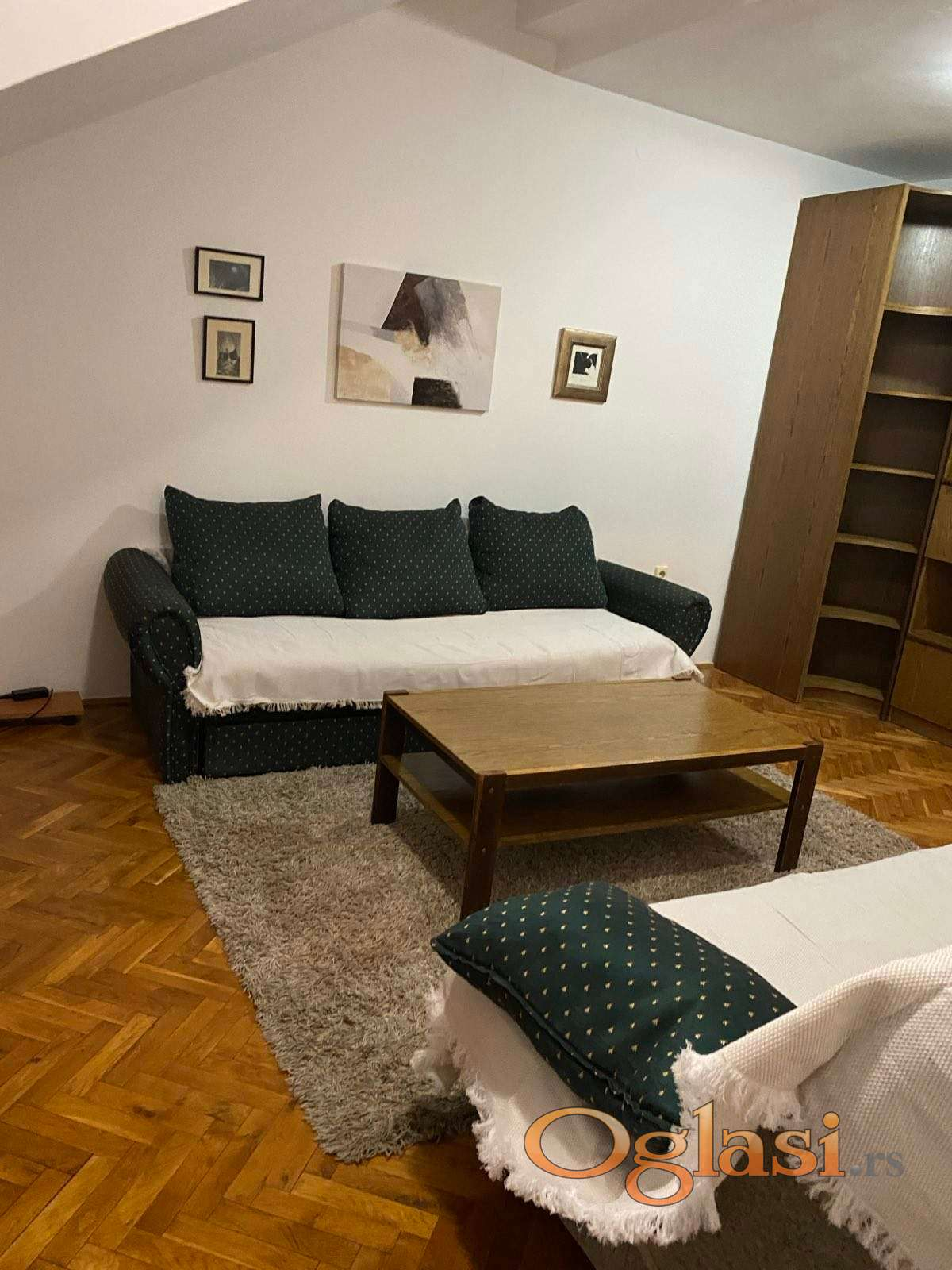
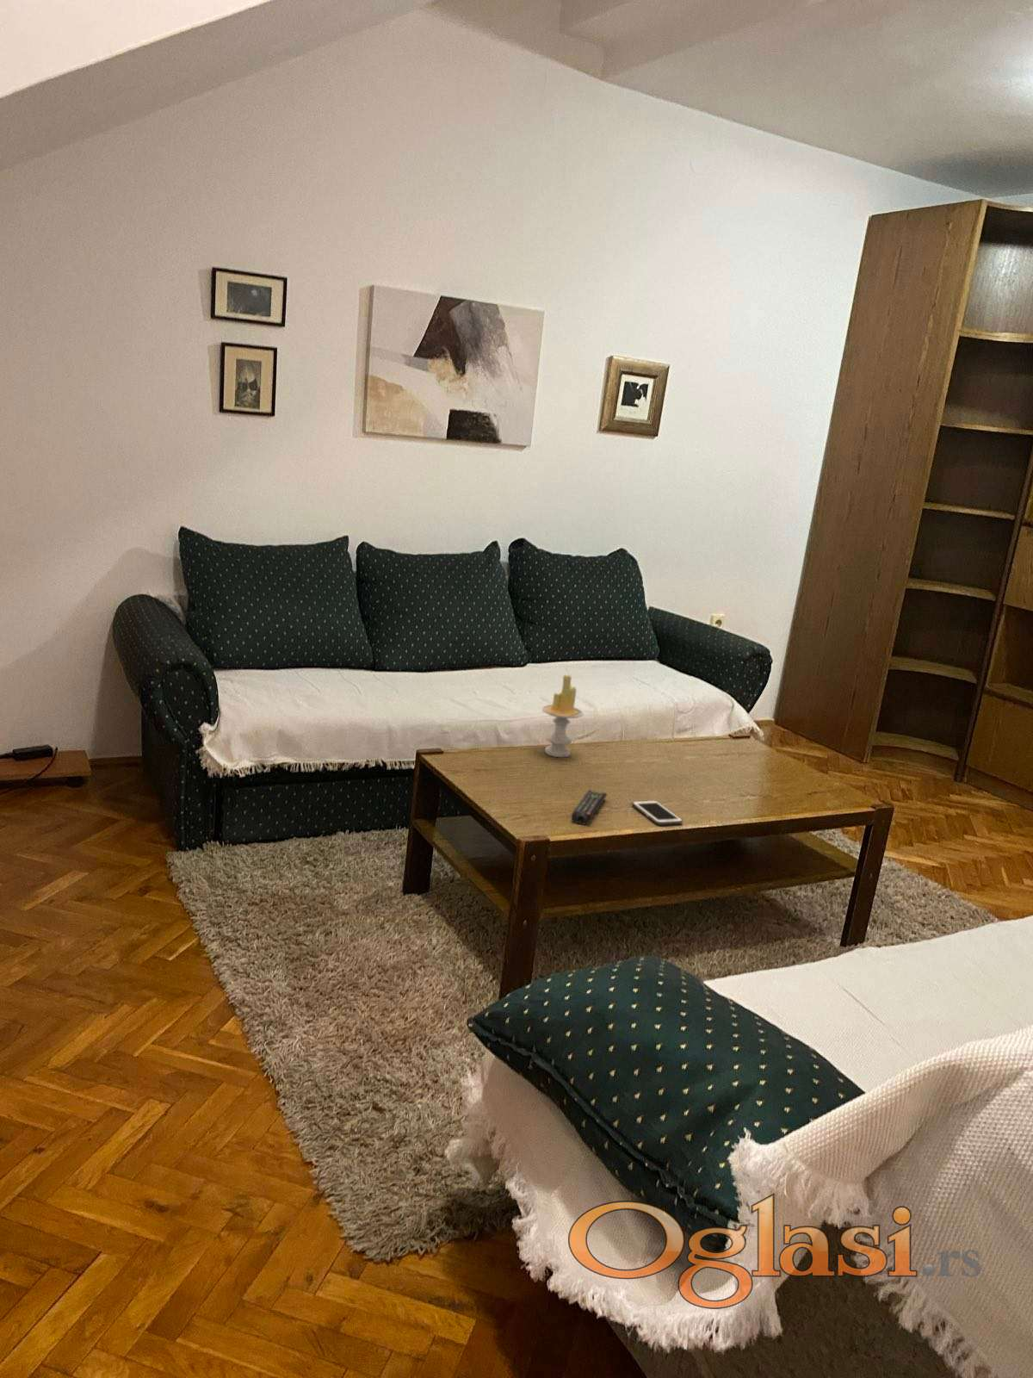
+ remote control [571,789,608,825]
+ candle [541,675,585,757]
+ cell phone [632,800,684,826]
